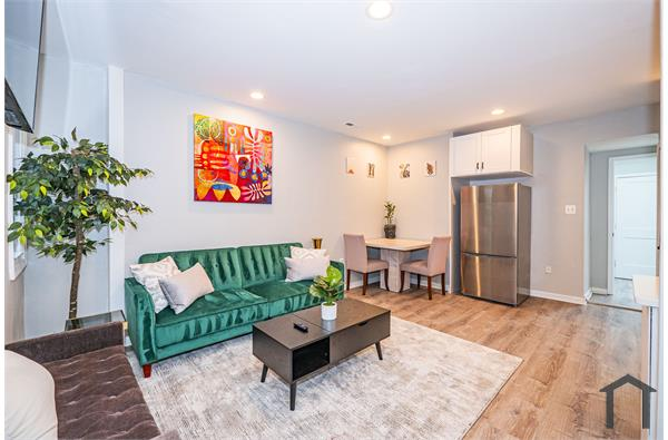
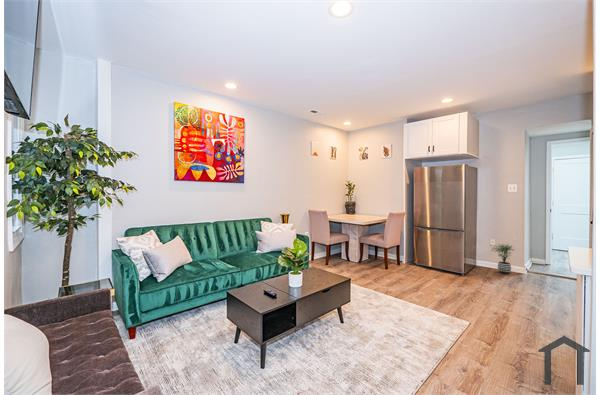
+ potted plant [490,243,514,275]
